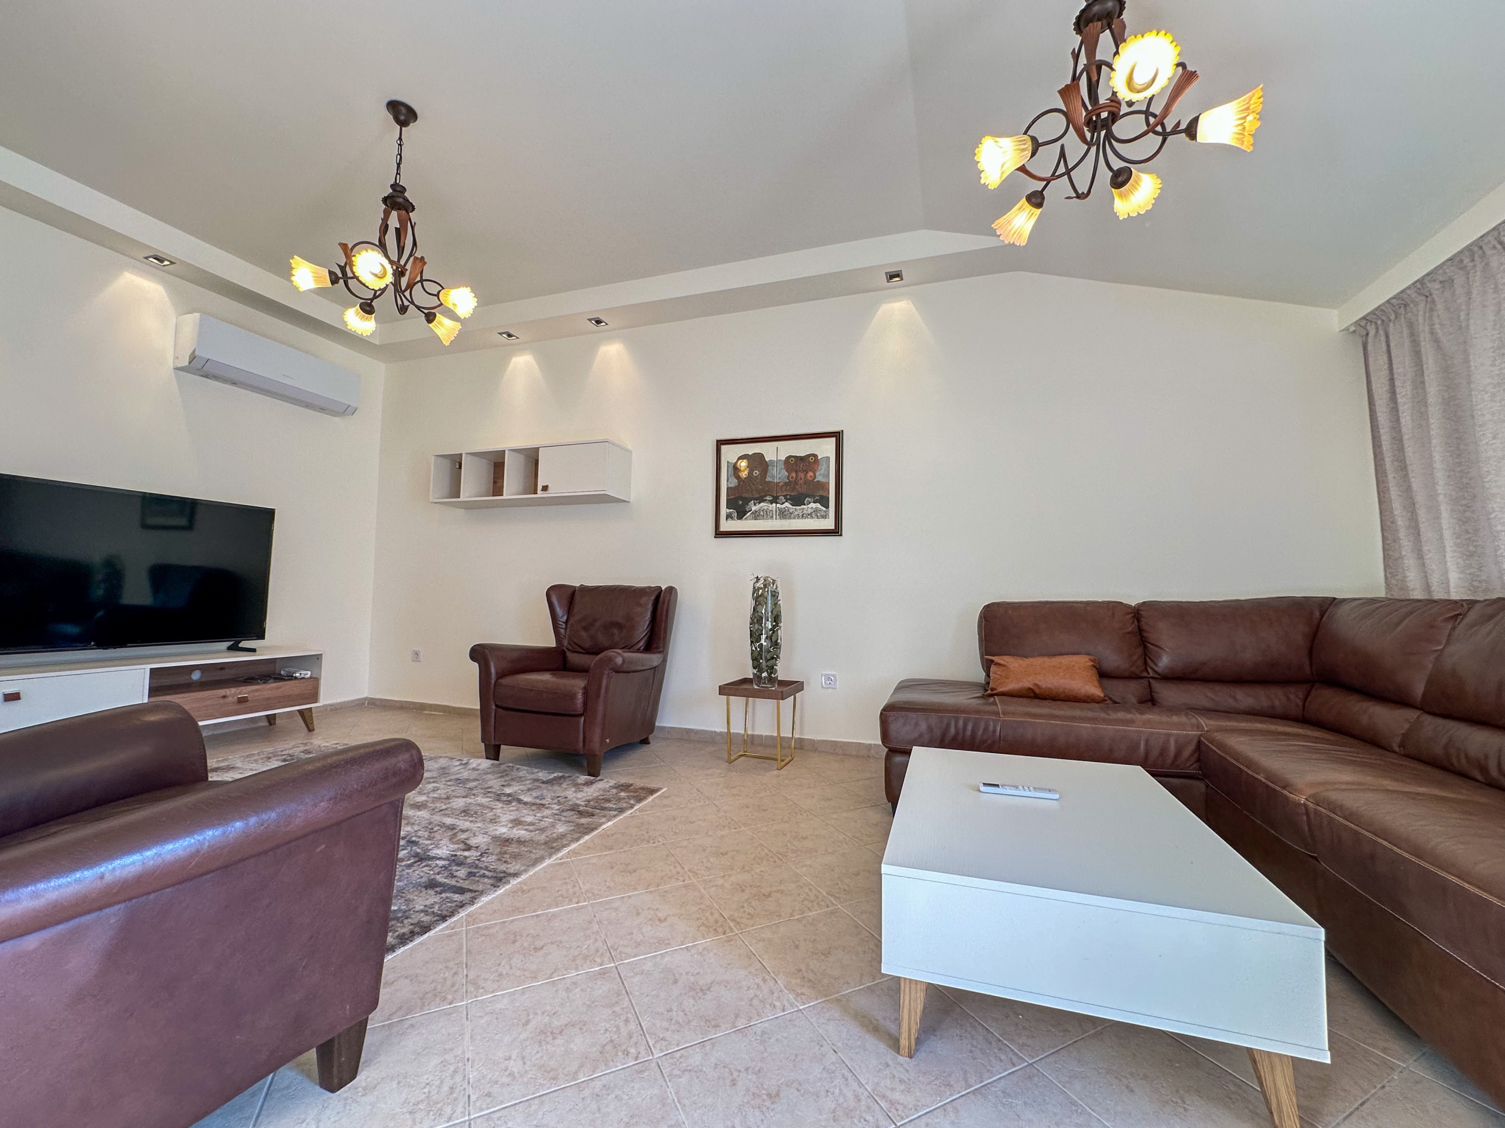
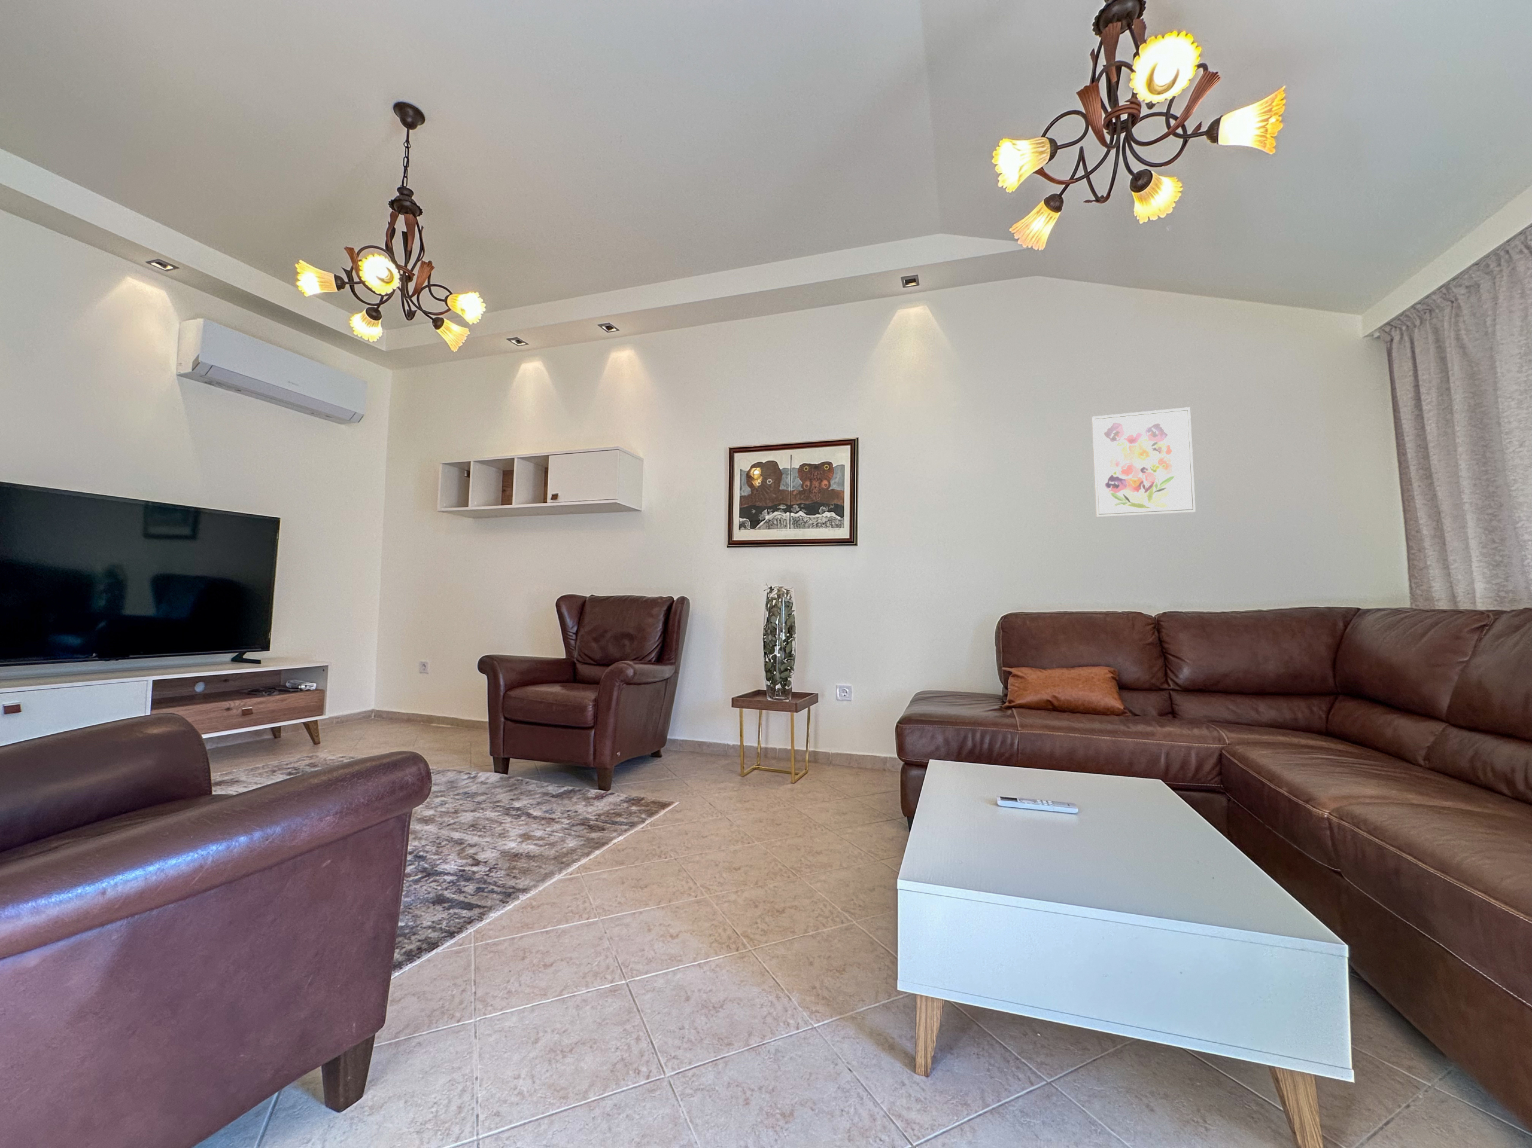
+ wall art [1090,406,1197,519]
